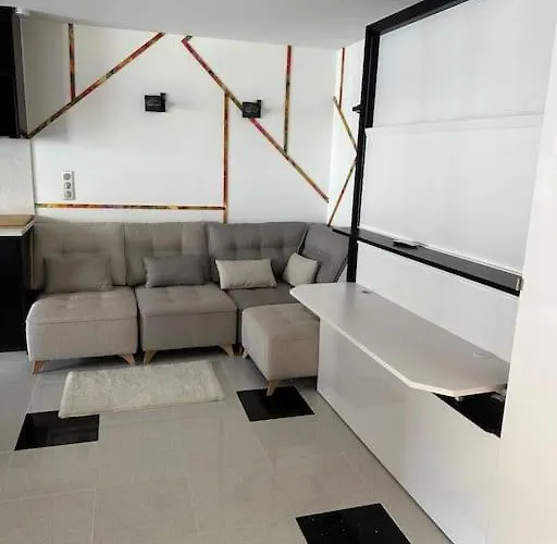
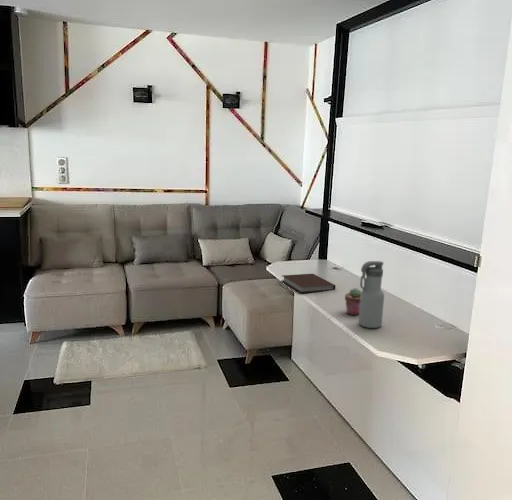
+ potted succulent [344,287,362,316]
+ notebook [280,273,336,294]
+ water bottle [358,260,385,329]
